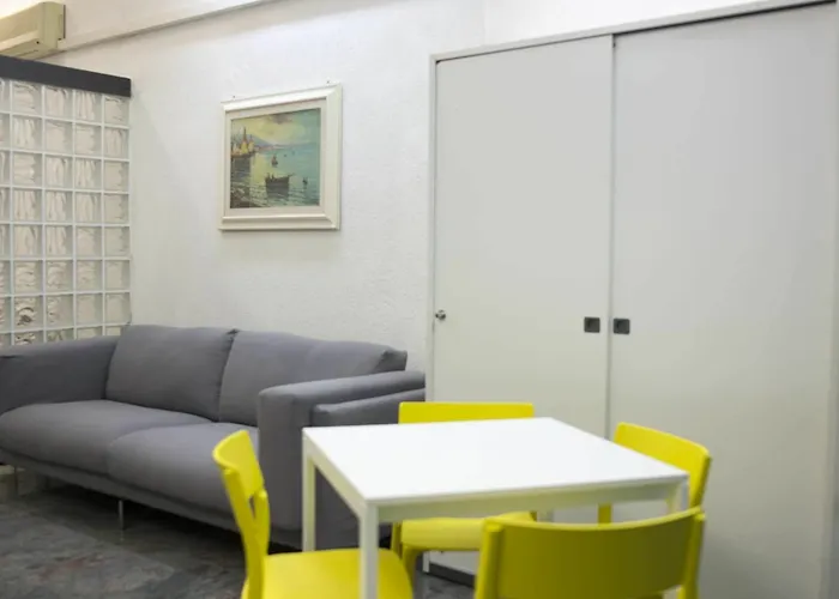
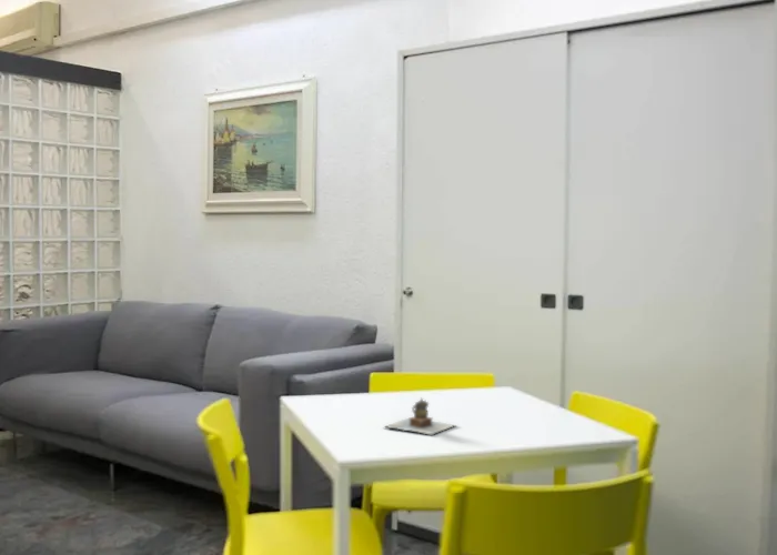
+ teapot [383,397,458,436]
